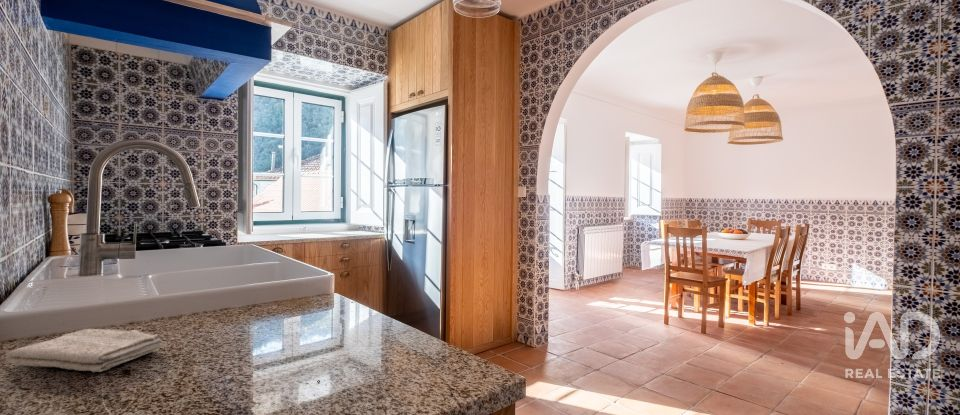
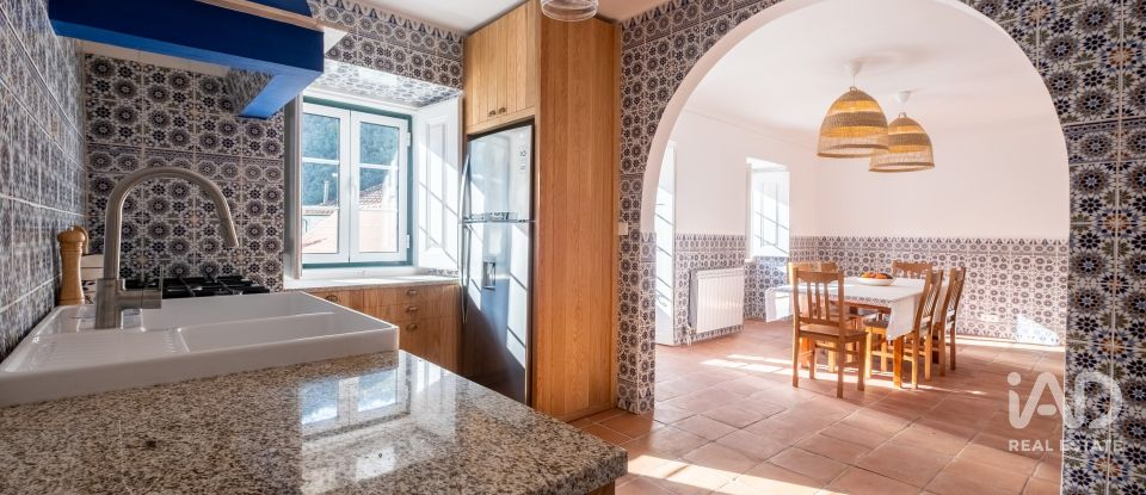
- washcloth [4,328,164,373]
